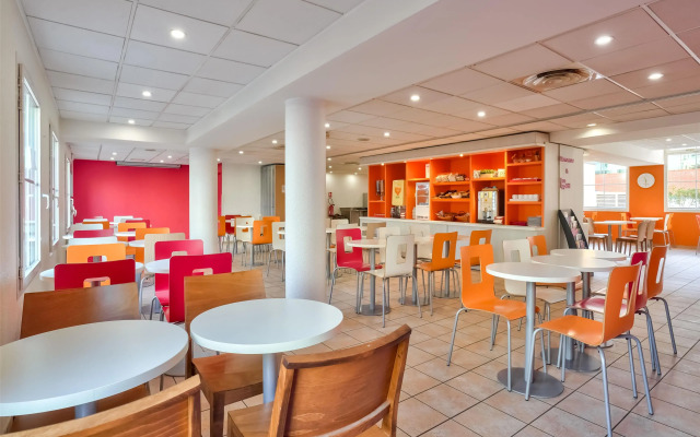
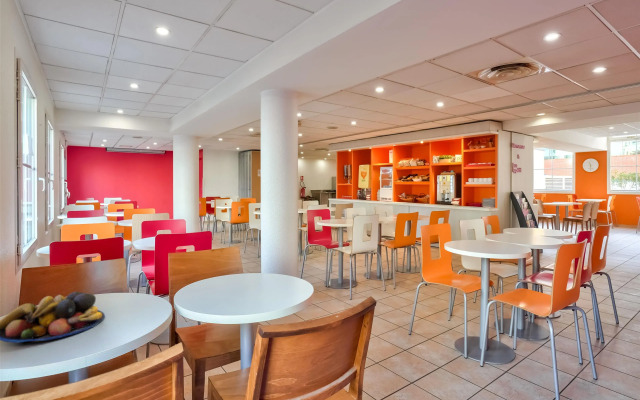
+ fruit bowl [0,291,106,344]
